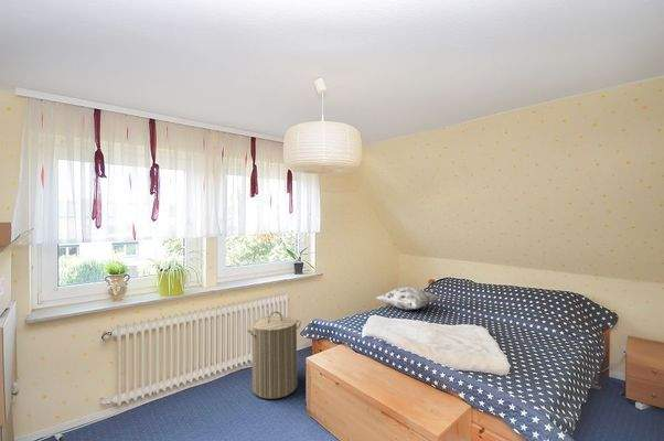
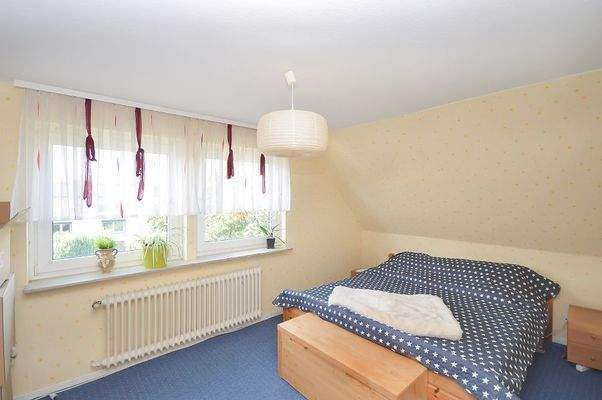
- decorative pillow [374,286,440,311]
- laundry hamper [246,311,302,400]
